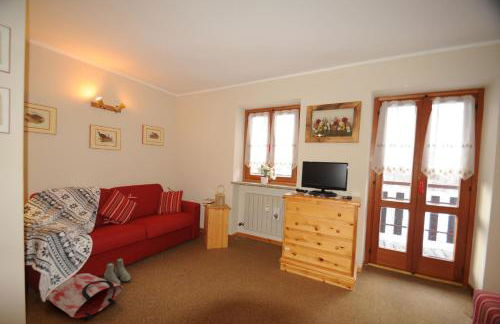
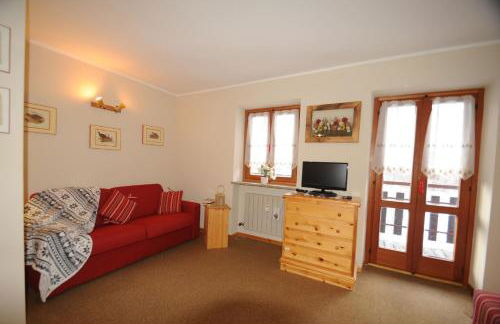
- boots [103,257,131,286]
- bag [45,272,124,322]
